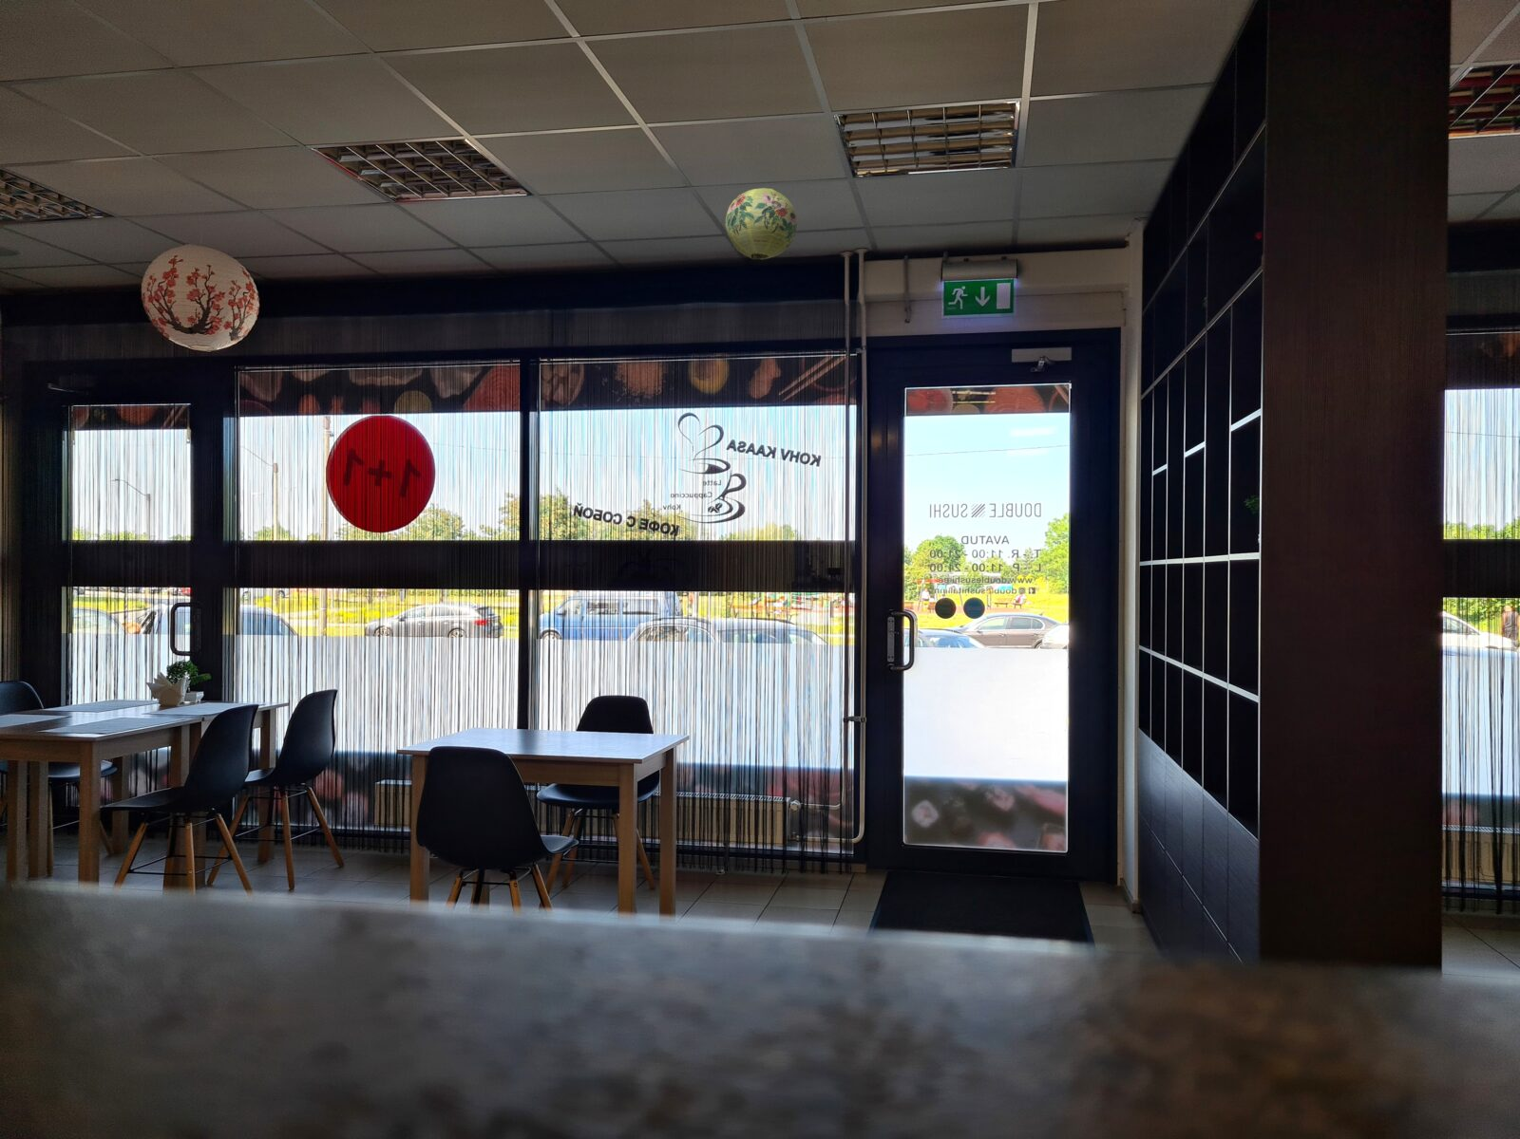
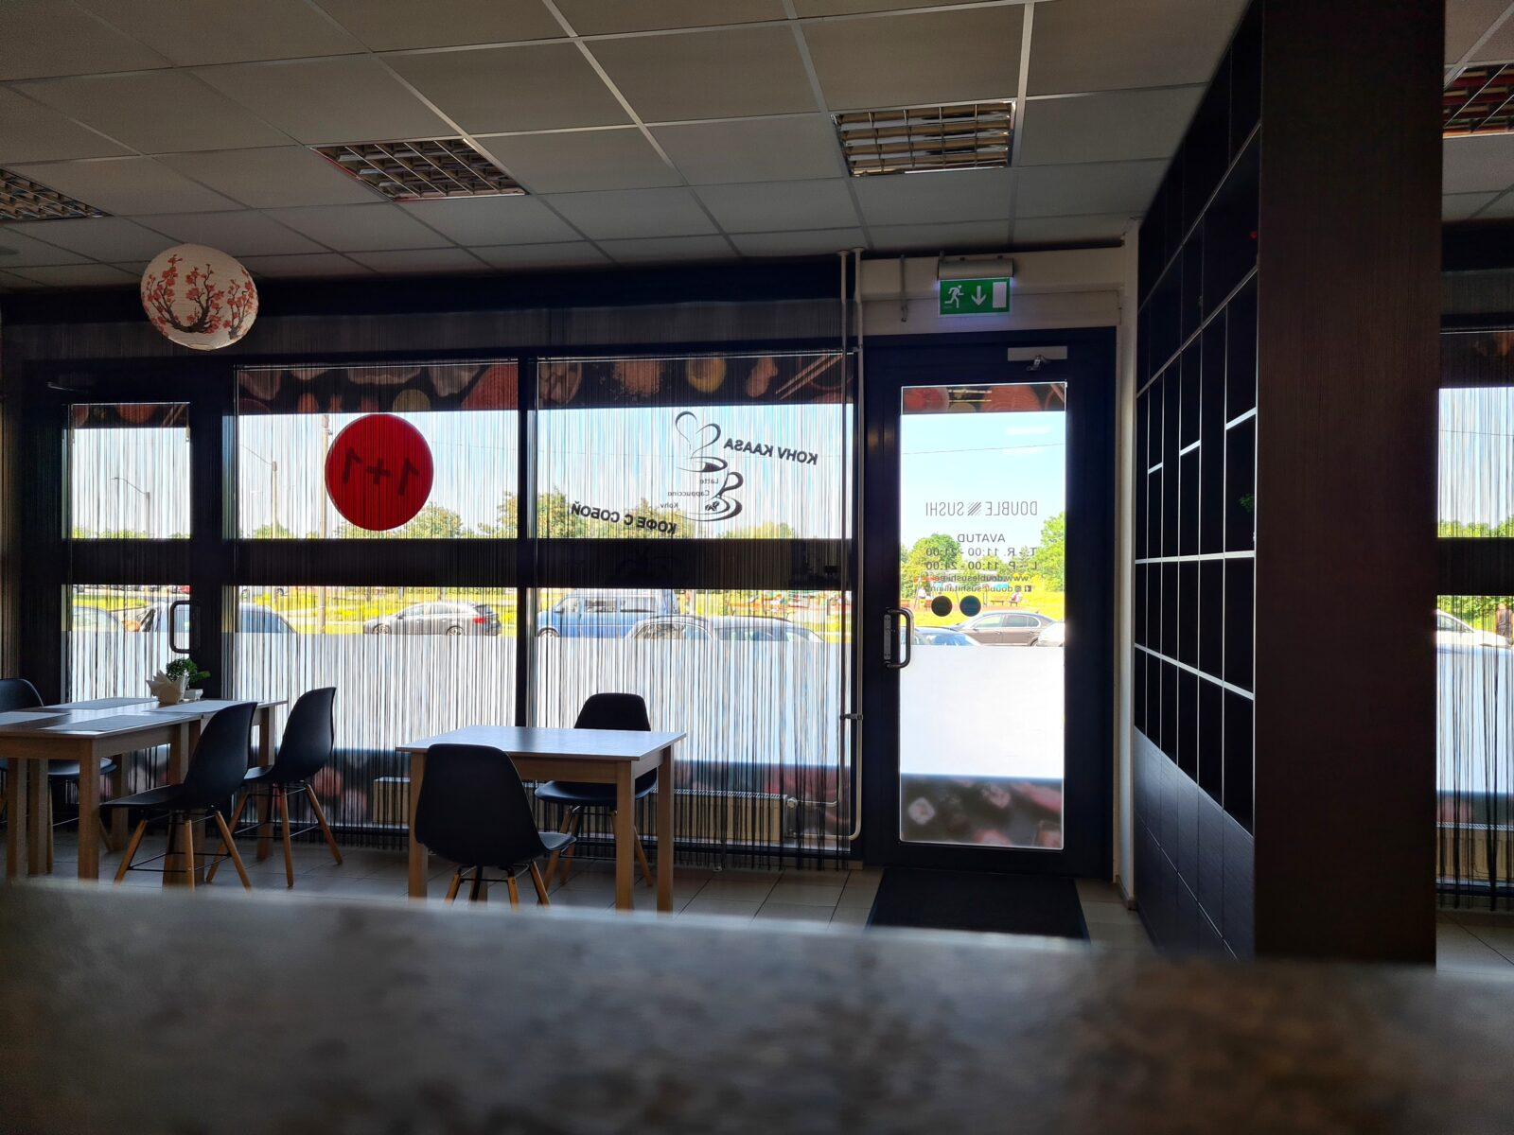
- paper lantern [725,187,798,260]
